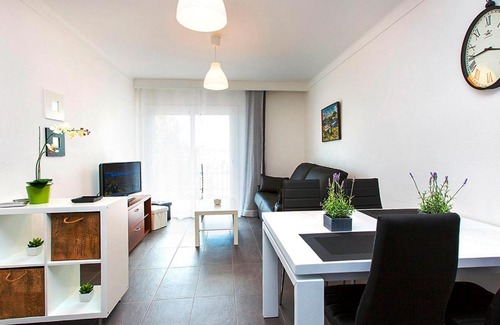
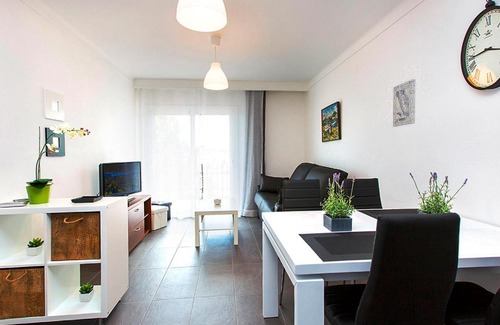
+ wall art [392,78,416,128]
